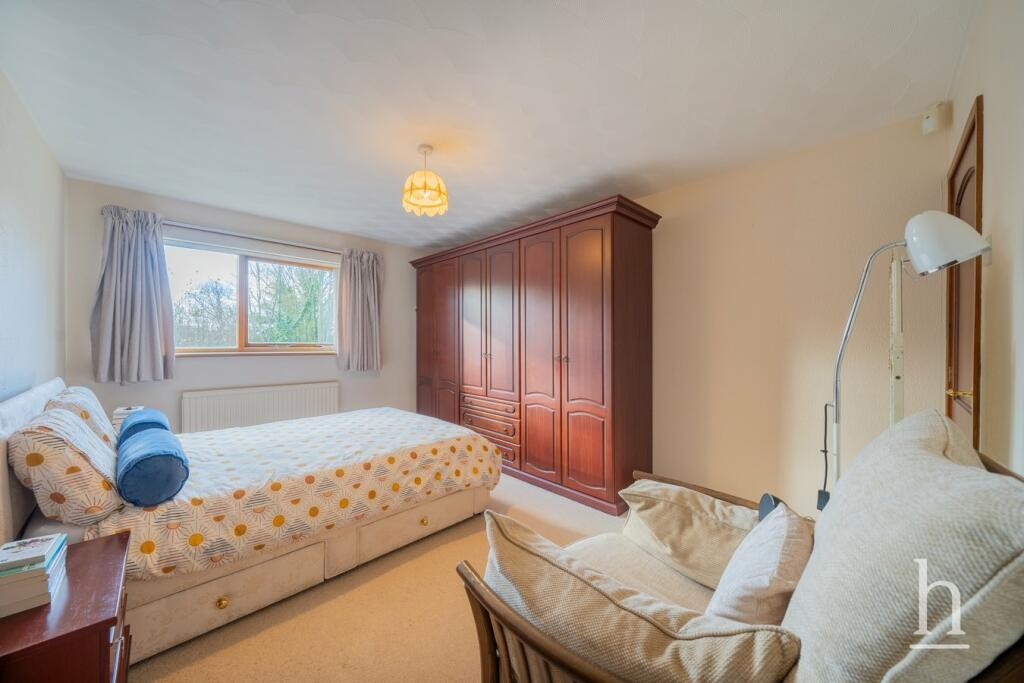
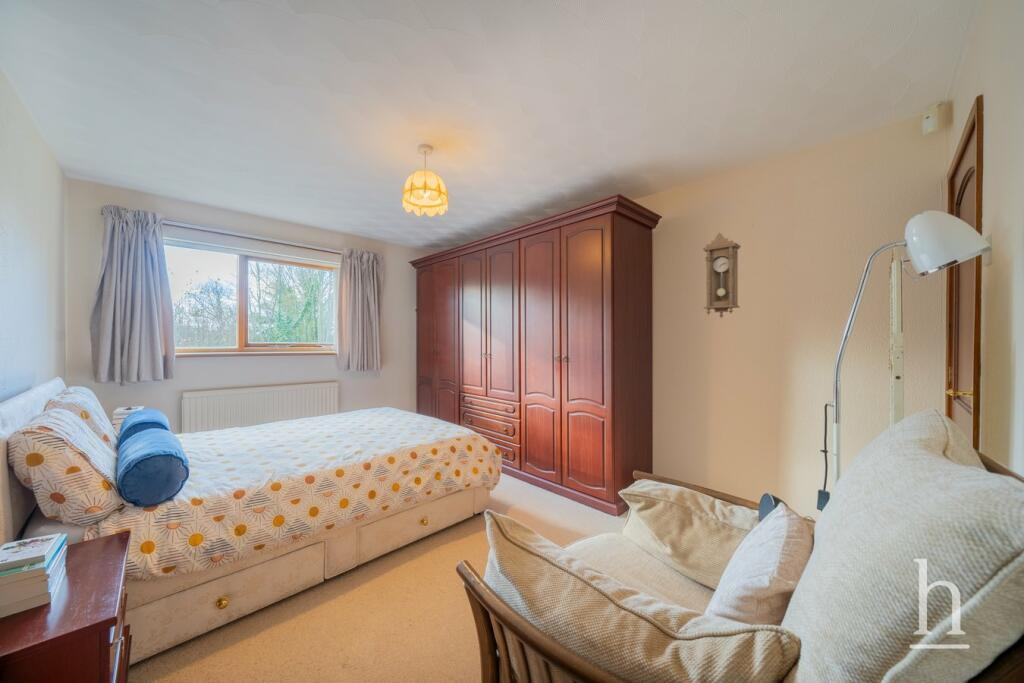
+ pendulum clock [702,232,742,319]
